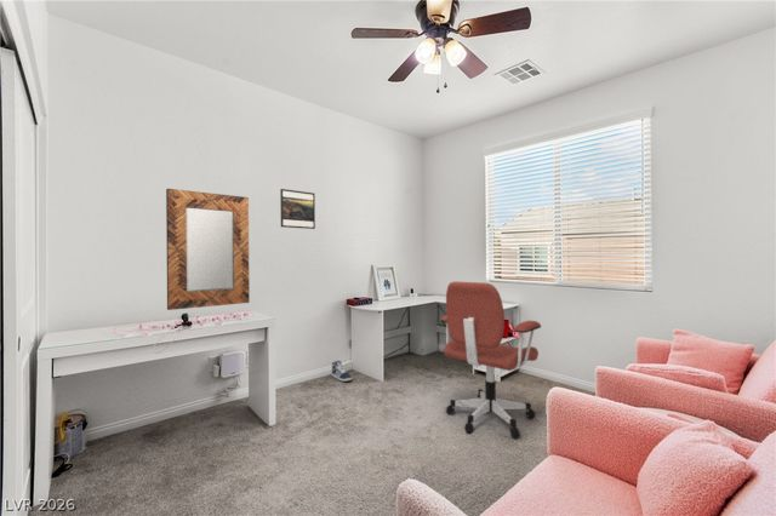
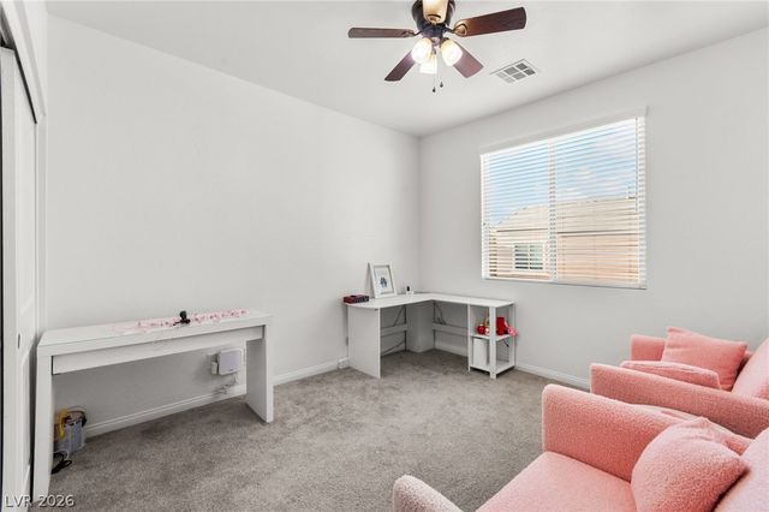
- office chair [440,280,542,438]
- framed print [279,188,316,230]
- sneaker [331,360,353,383]
- home mirror [165,188,251,311]
